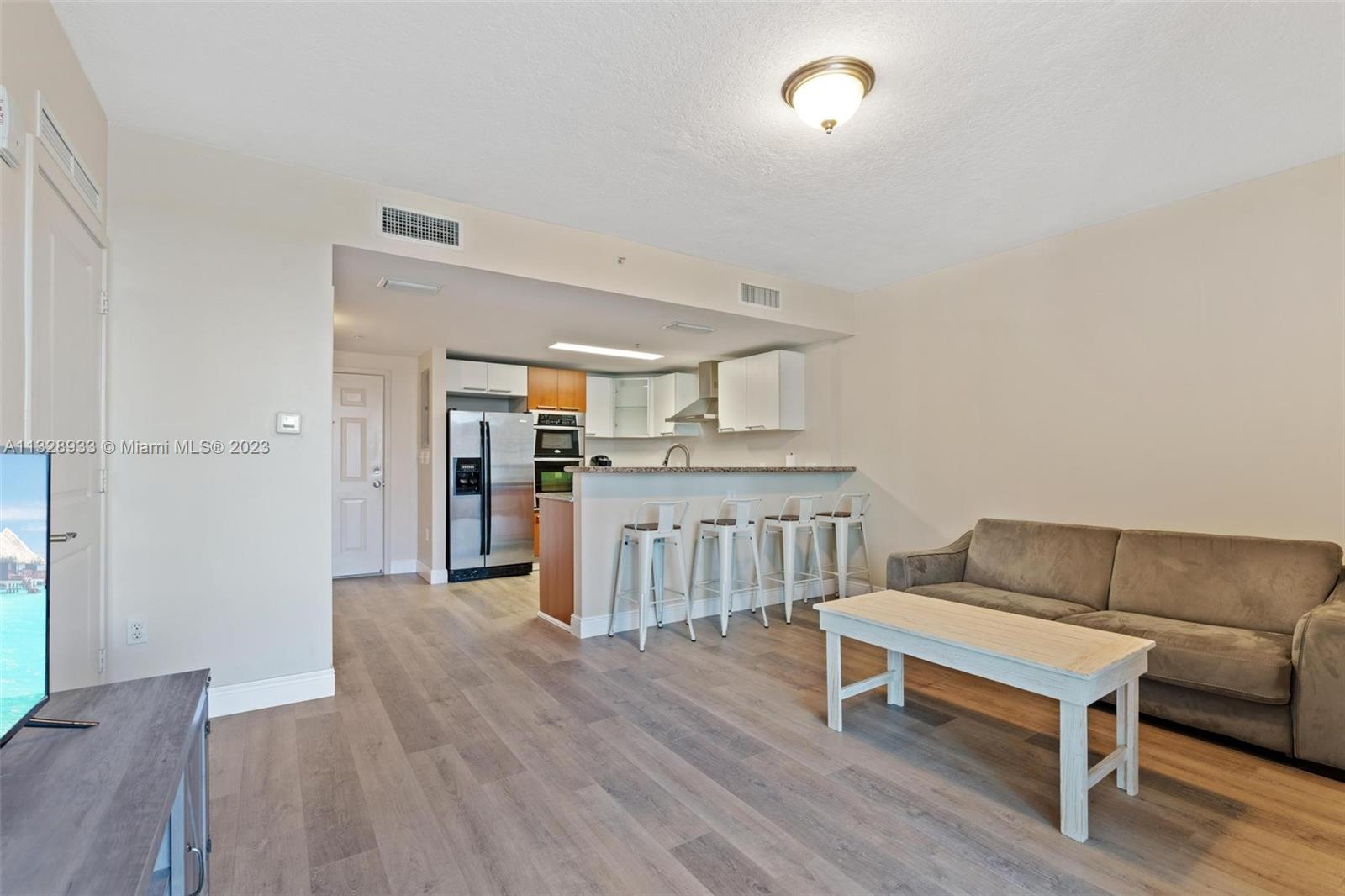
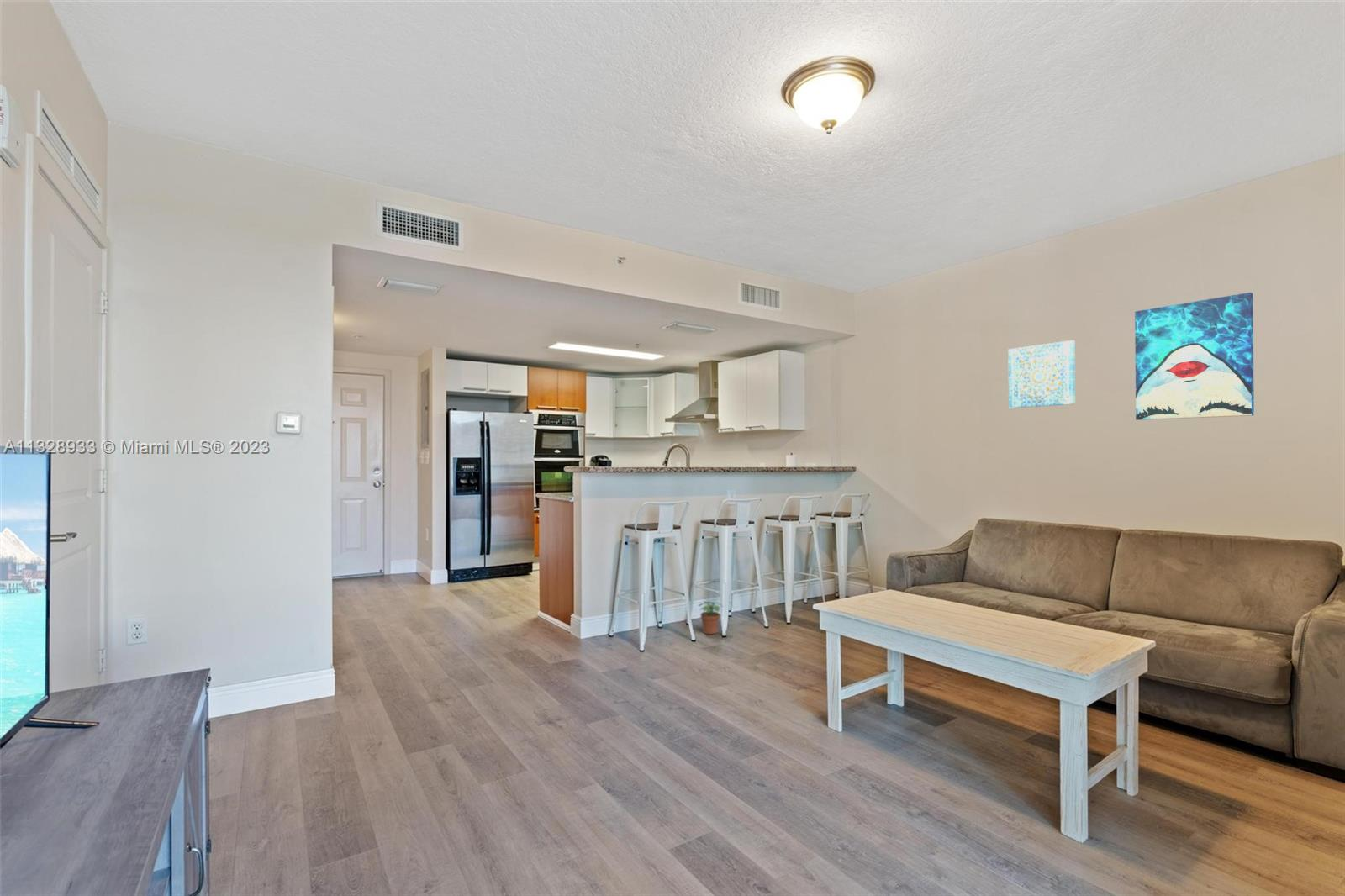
+ potted plant [698,601,723,635]
+ wall art [1134,292,1255,421]
+ wall art [1007,340,1076,409]
